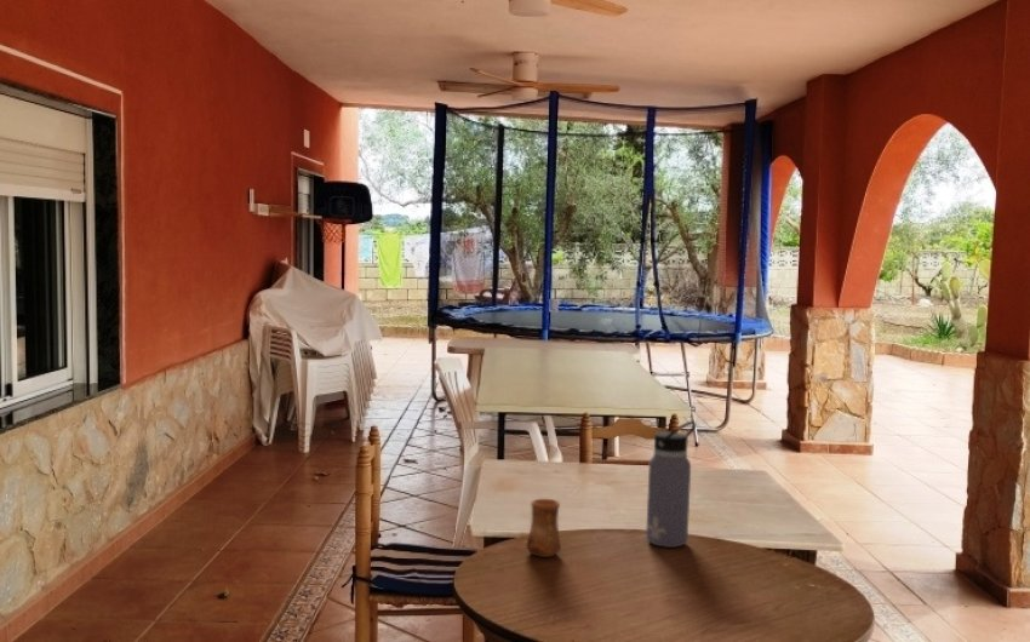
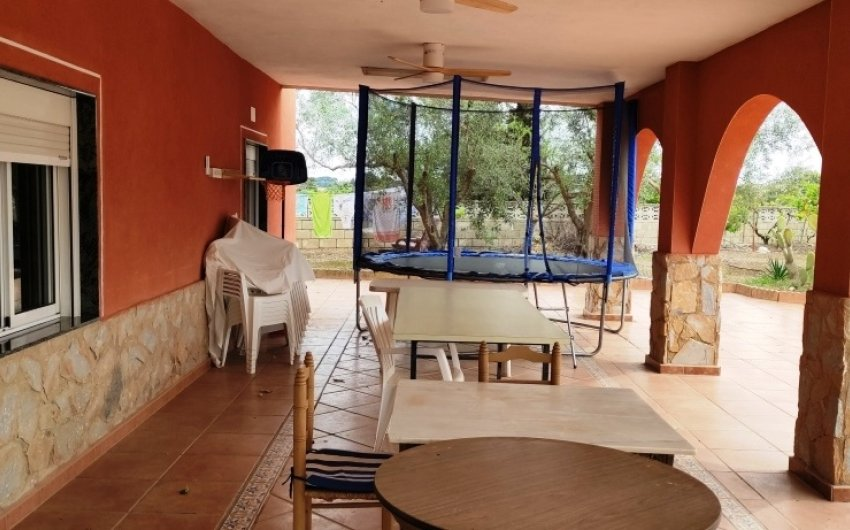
- cup [525,498,562,558]
- water bottle [645,419,698,549]
